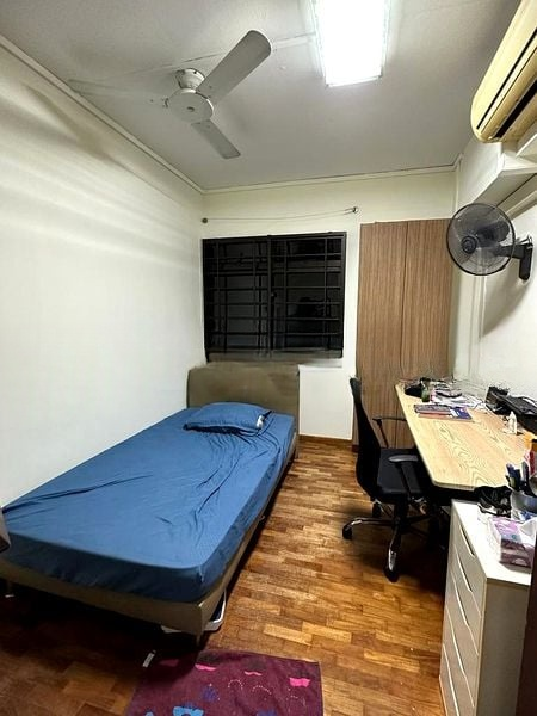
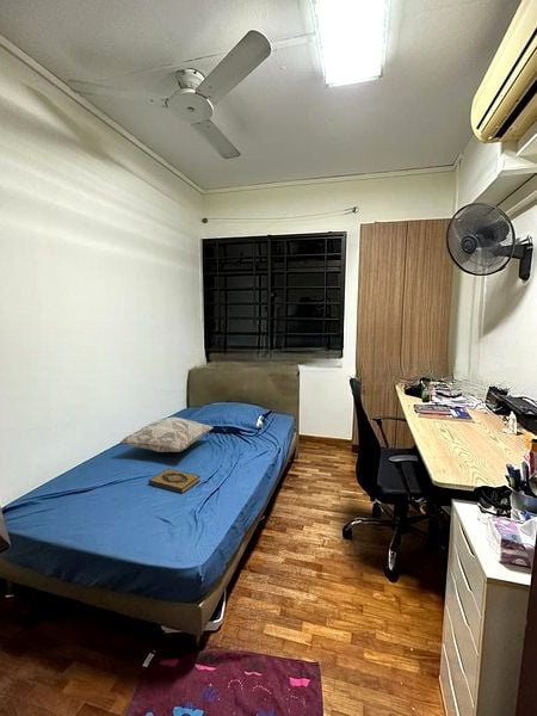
+ decorative pillow [119,416,215,453]
+ hardback book [148,468,202,494]
